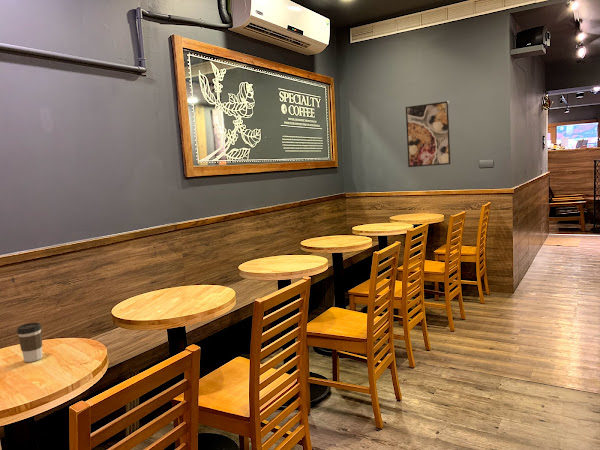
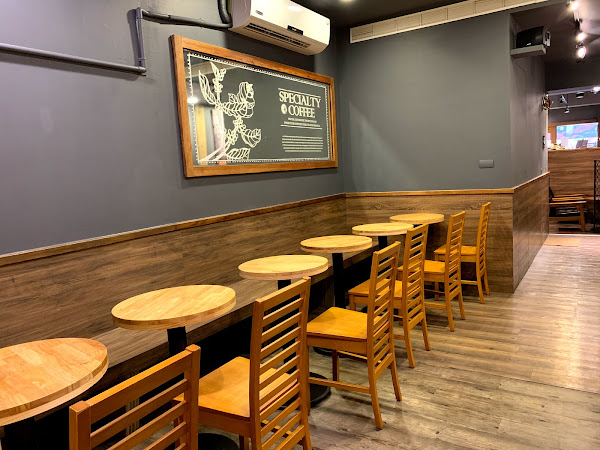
- coffee cup [16,322,43,363]
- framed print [405,100,452,168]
